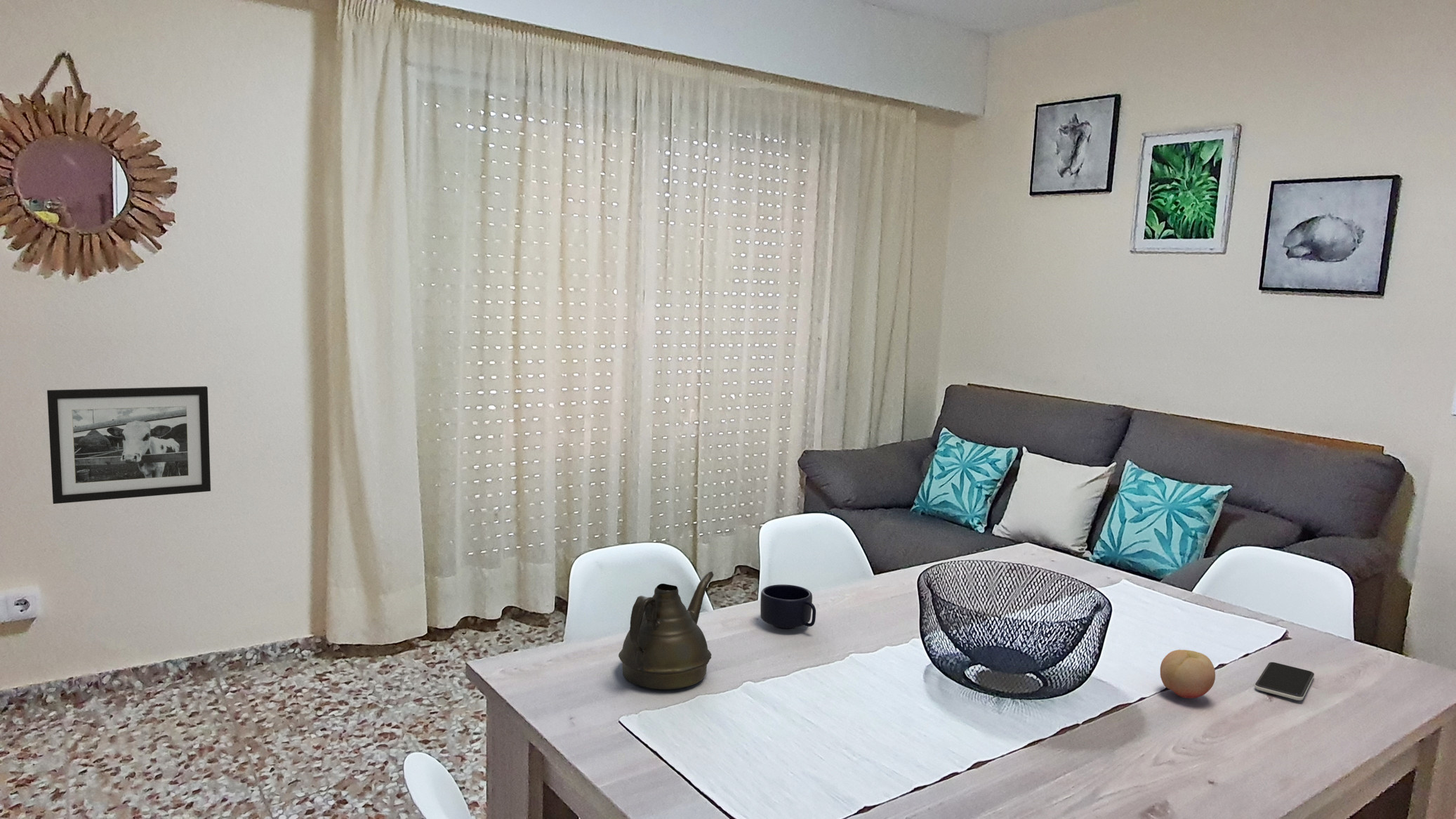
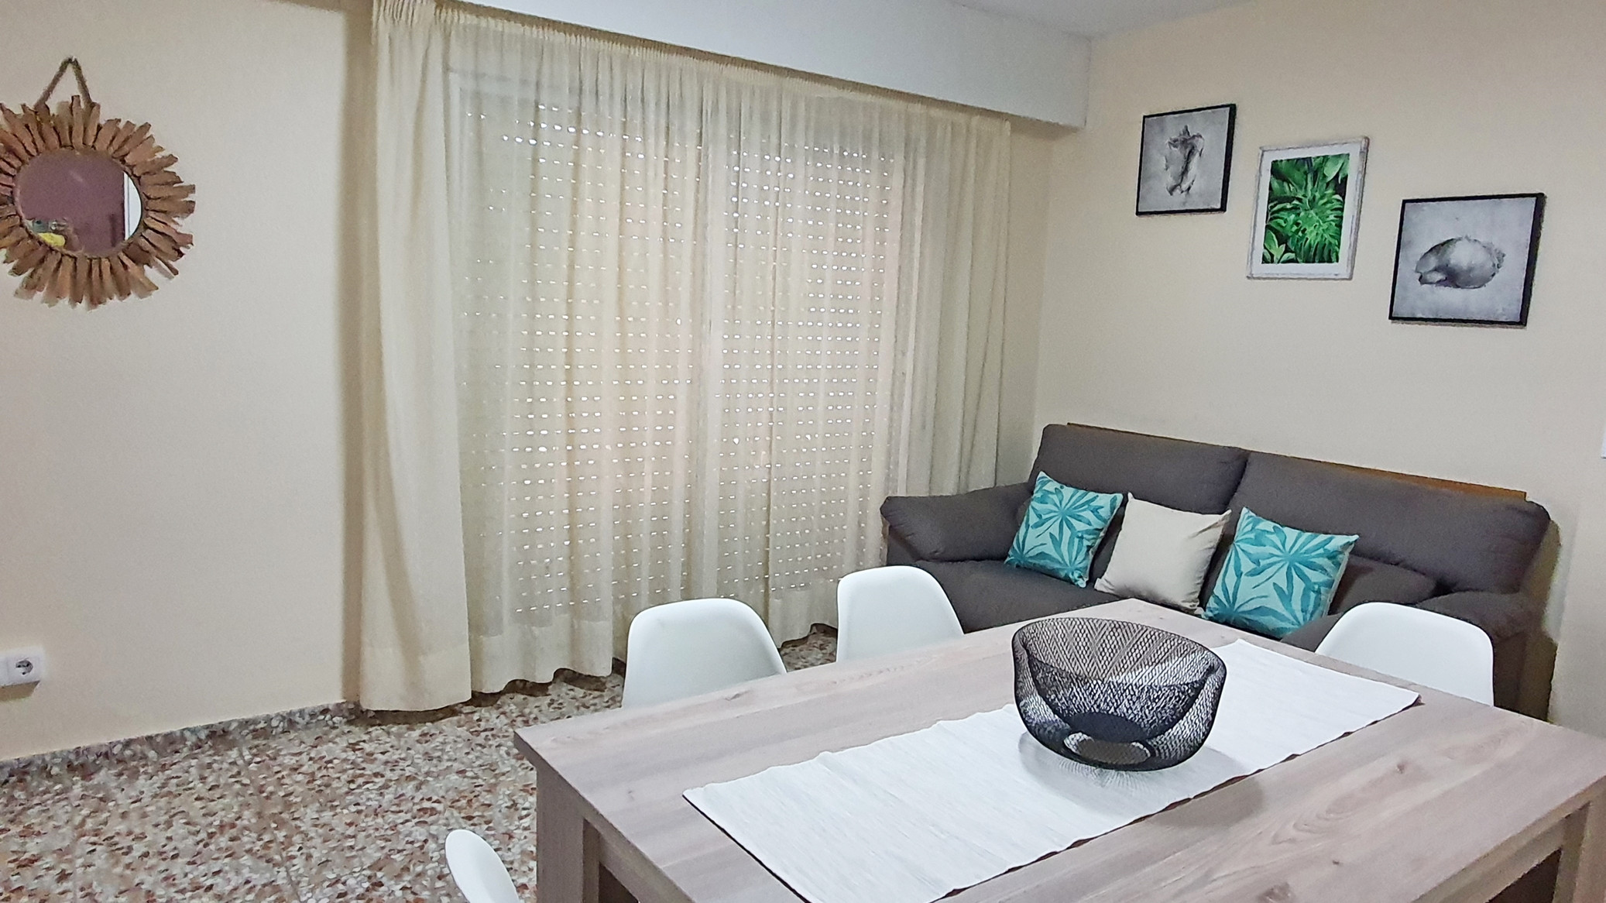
- mug [760,584,816,630]
- fruit [1160,649,1216,699]
- picture frame [46,386,211,504]
- teapot [618,571,714,690]
- smartphone [1254,662,1315,701]
